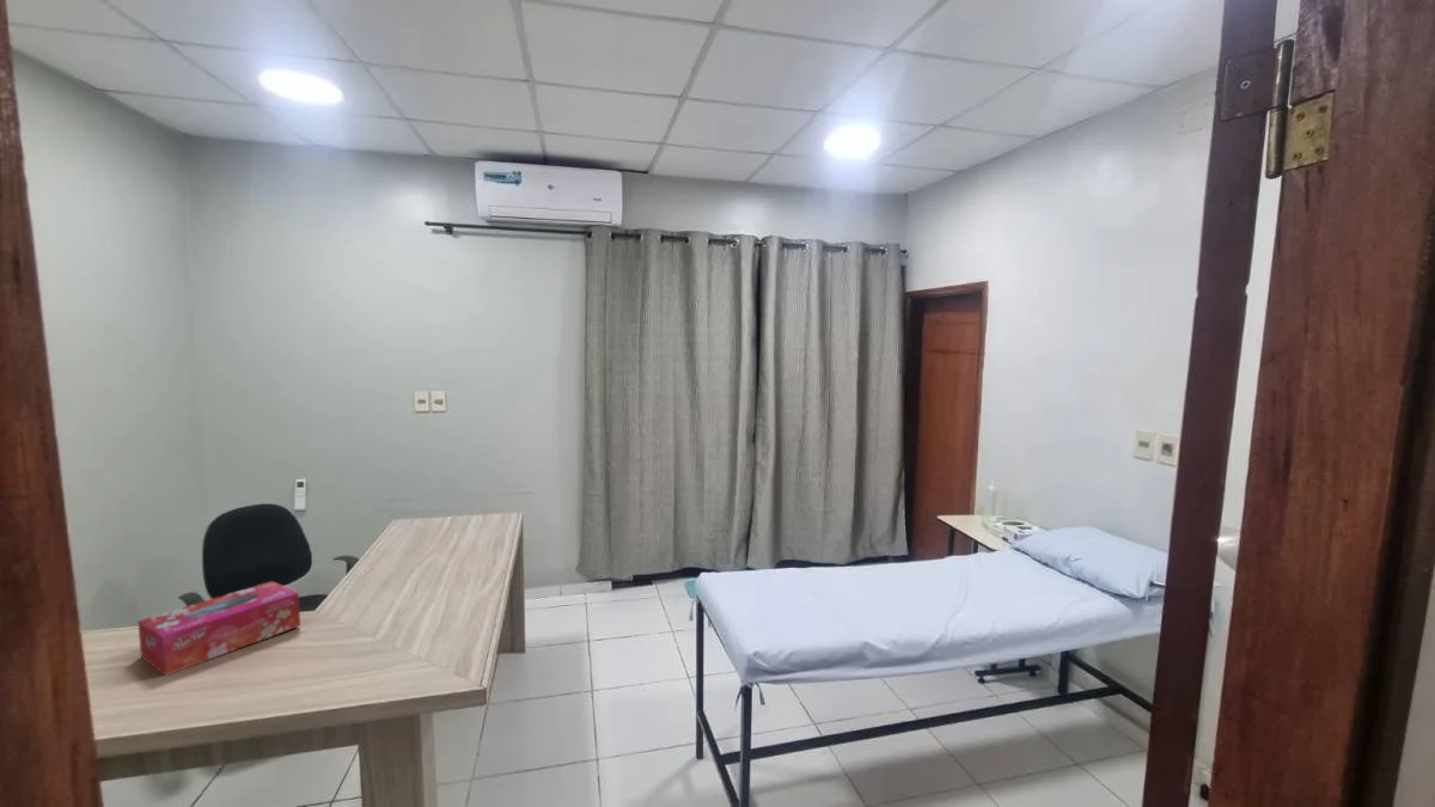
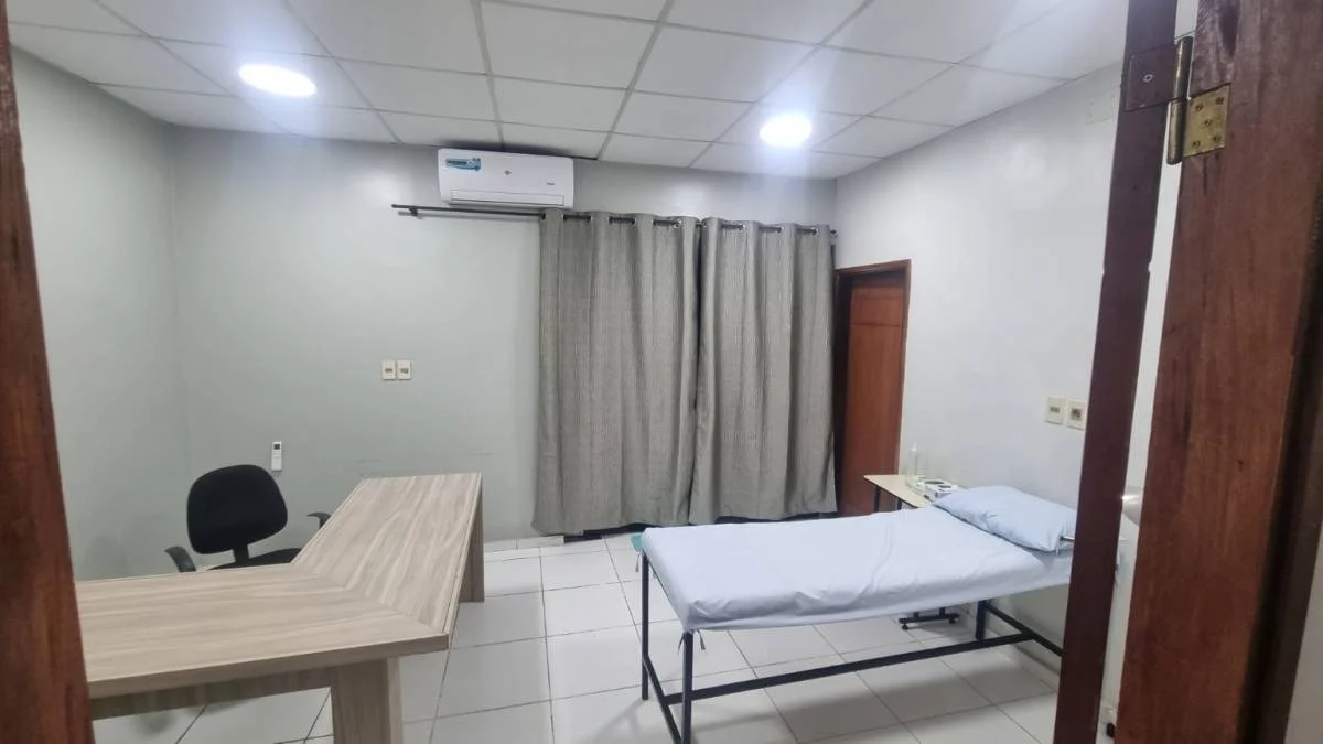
- tissue box [136,580,301,677]
